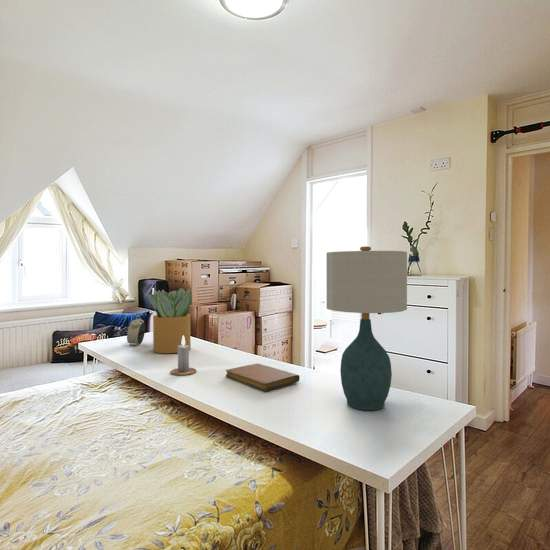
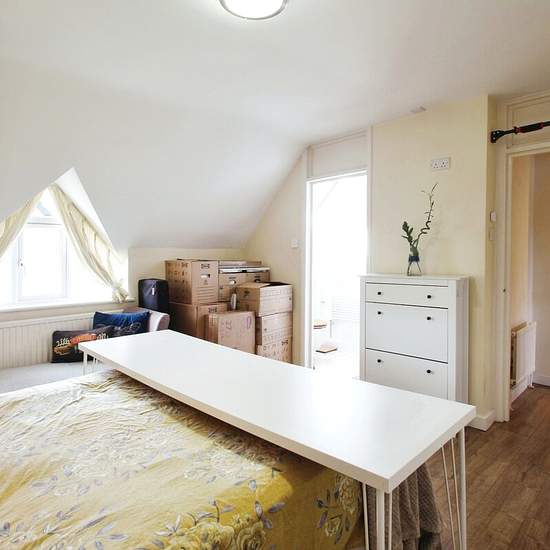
- notebook [225,363,301,392]
- alarm clock [126,314,146,346]
- table lamp [326,245,408,411]
- candle [169,335,197,376]
- potted plant [145,287,193,354]
